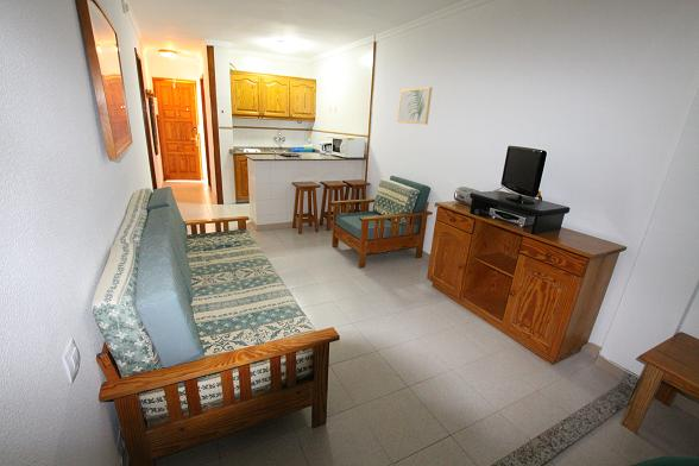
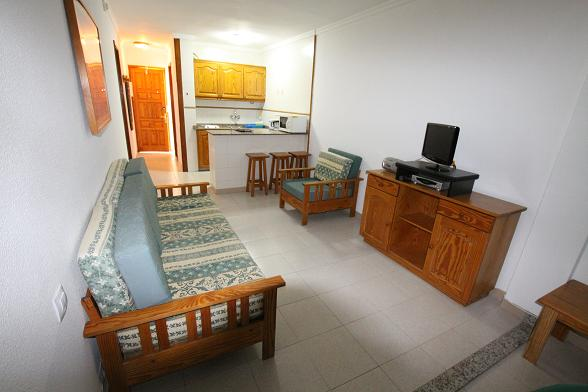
- wall art [396,86,433,125]
